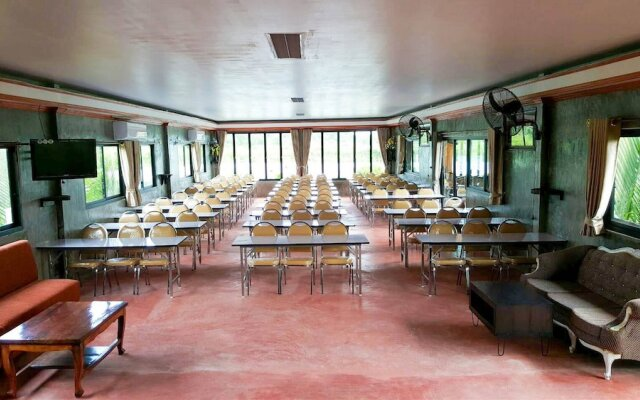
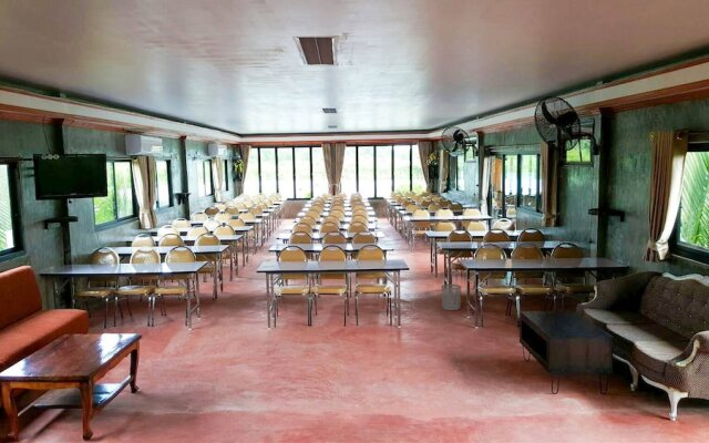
+ waste bin [441,284,462,311]
